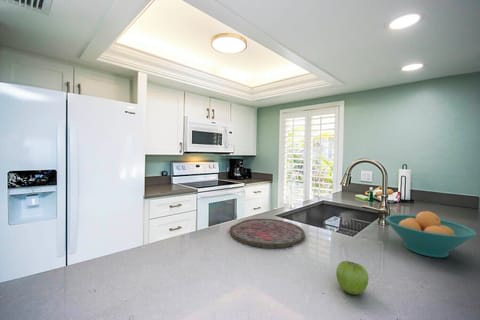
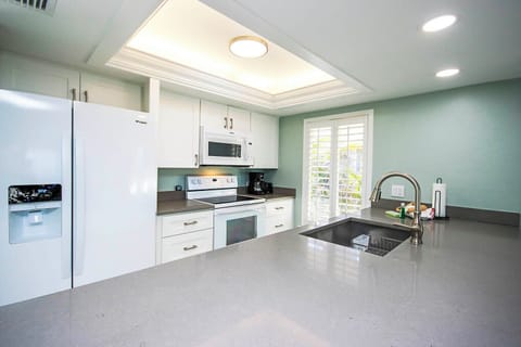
- fruit [335,260,369,296]
- fruit bowl [384,210,478,259]
- cutting board [229,218,306,249]
